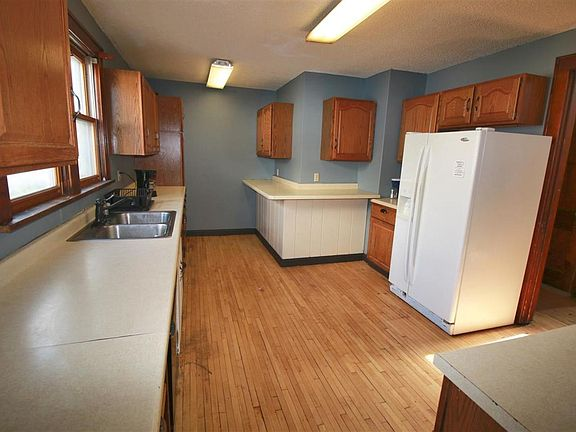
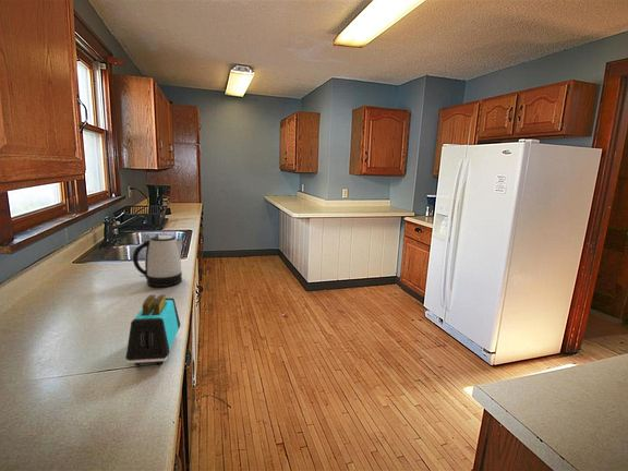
+ kettle [132,234,183,288]
+ toaster [125,293,181,367]
